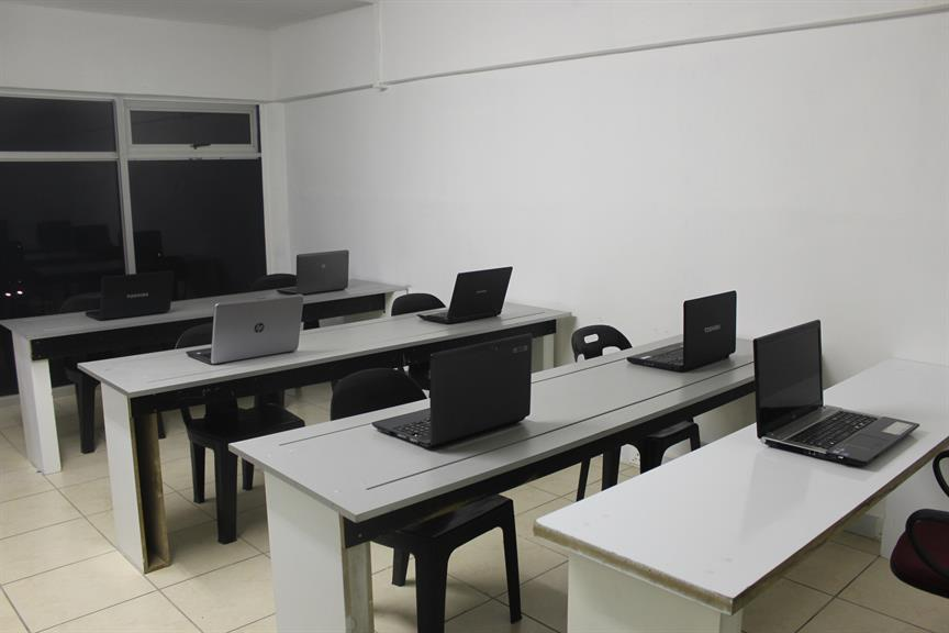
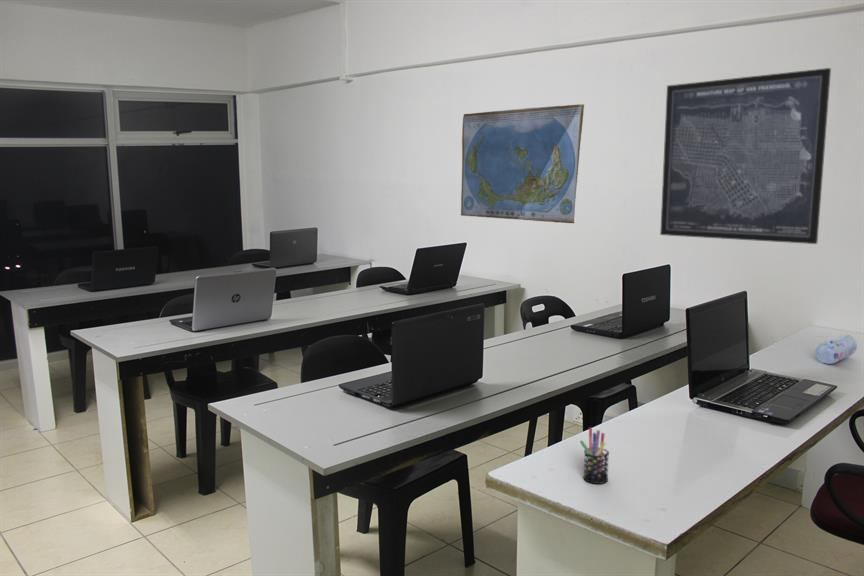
+ pencil case [815,333,858,365]
+ world map [460,103,585,224]
+ pen holder [579,426,610,485]
+ wall art [659,67,832,245]
